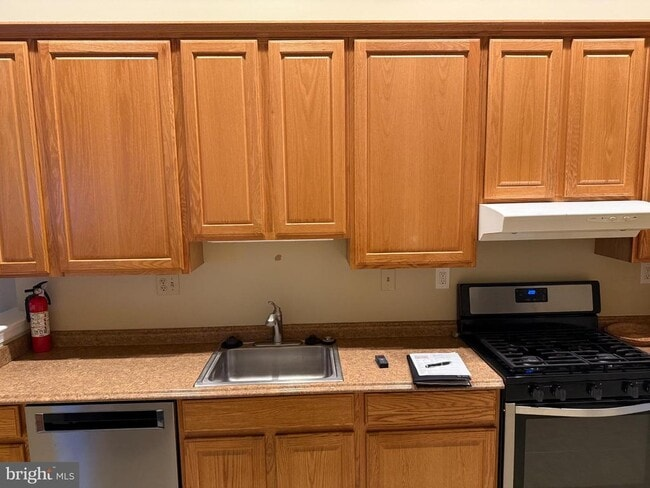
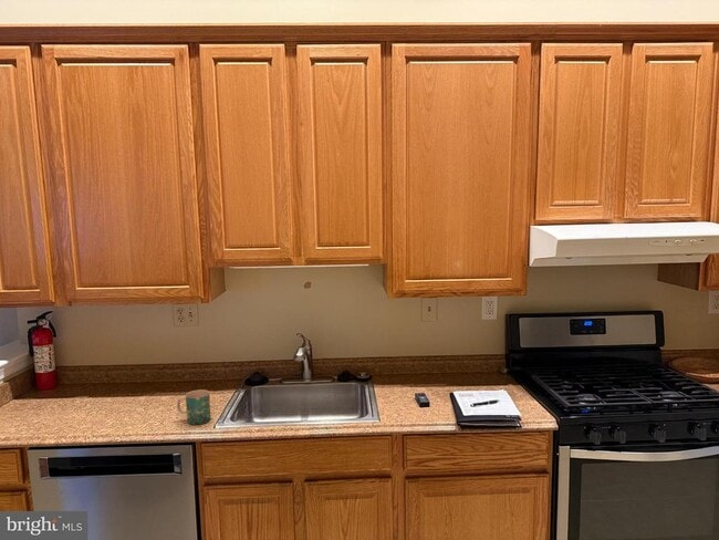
+ mug [176,388,211,426]
